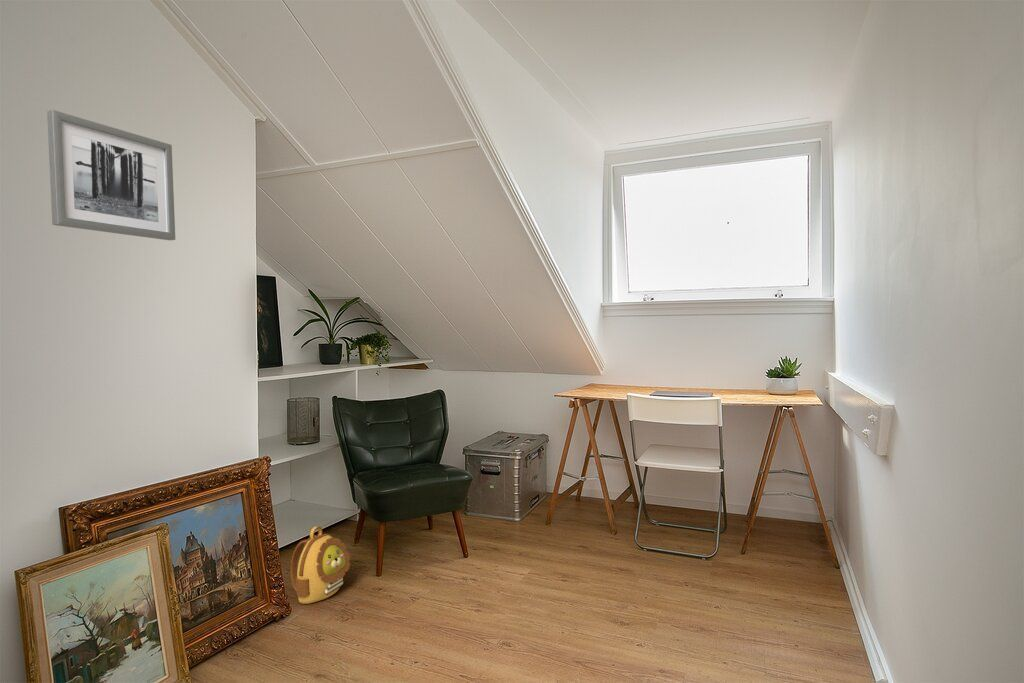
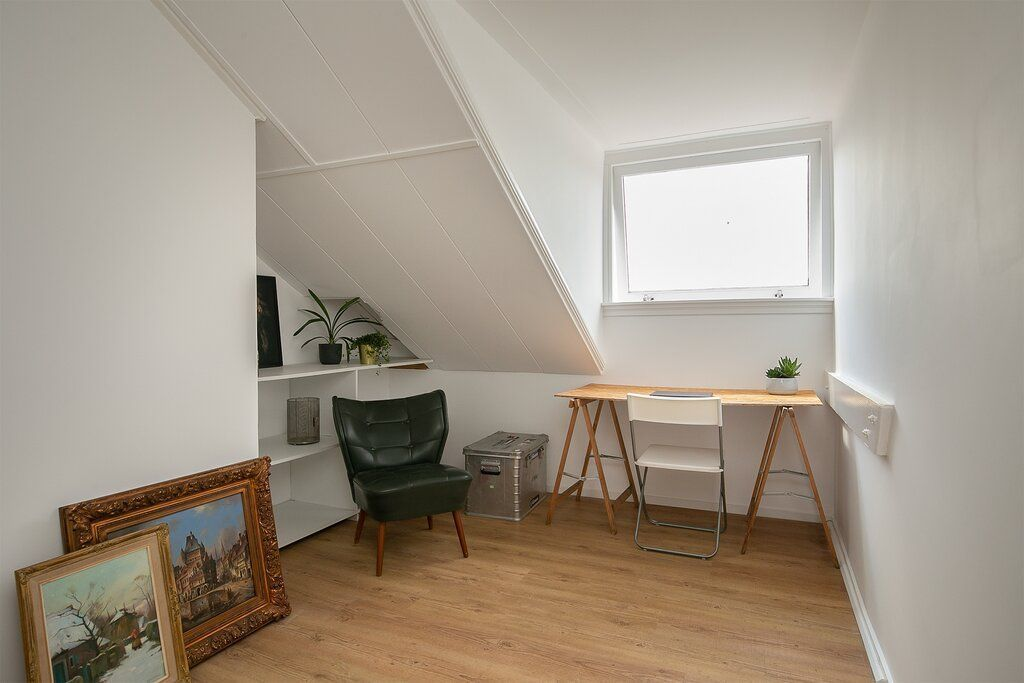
- backpack [290,525,351,605]
- wall art [46,109,176,241]
